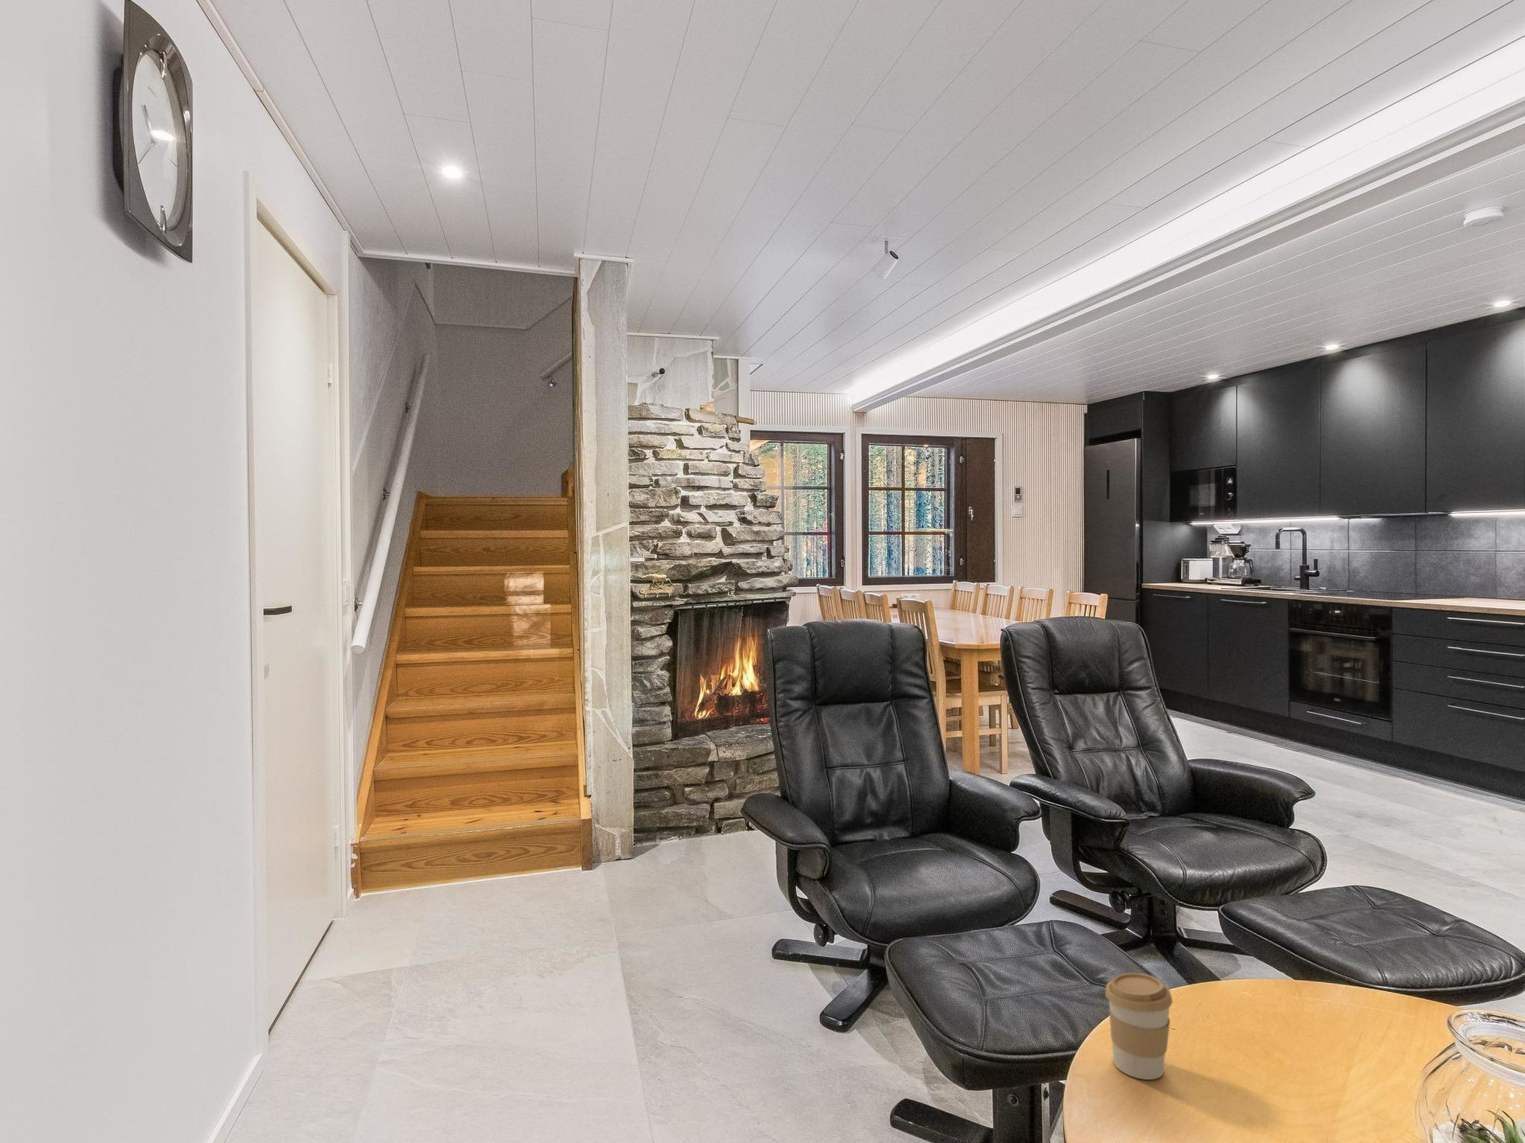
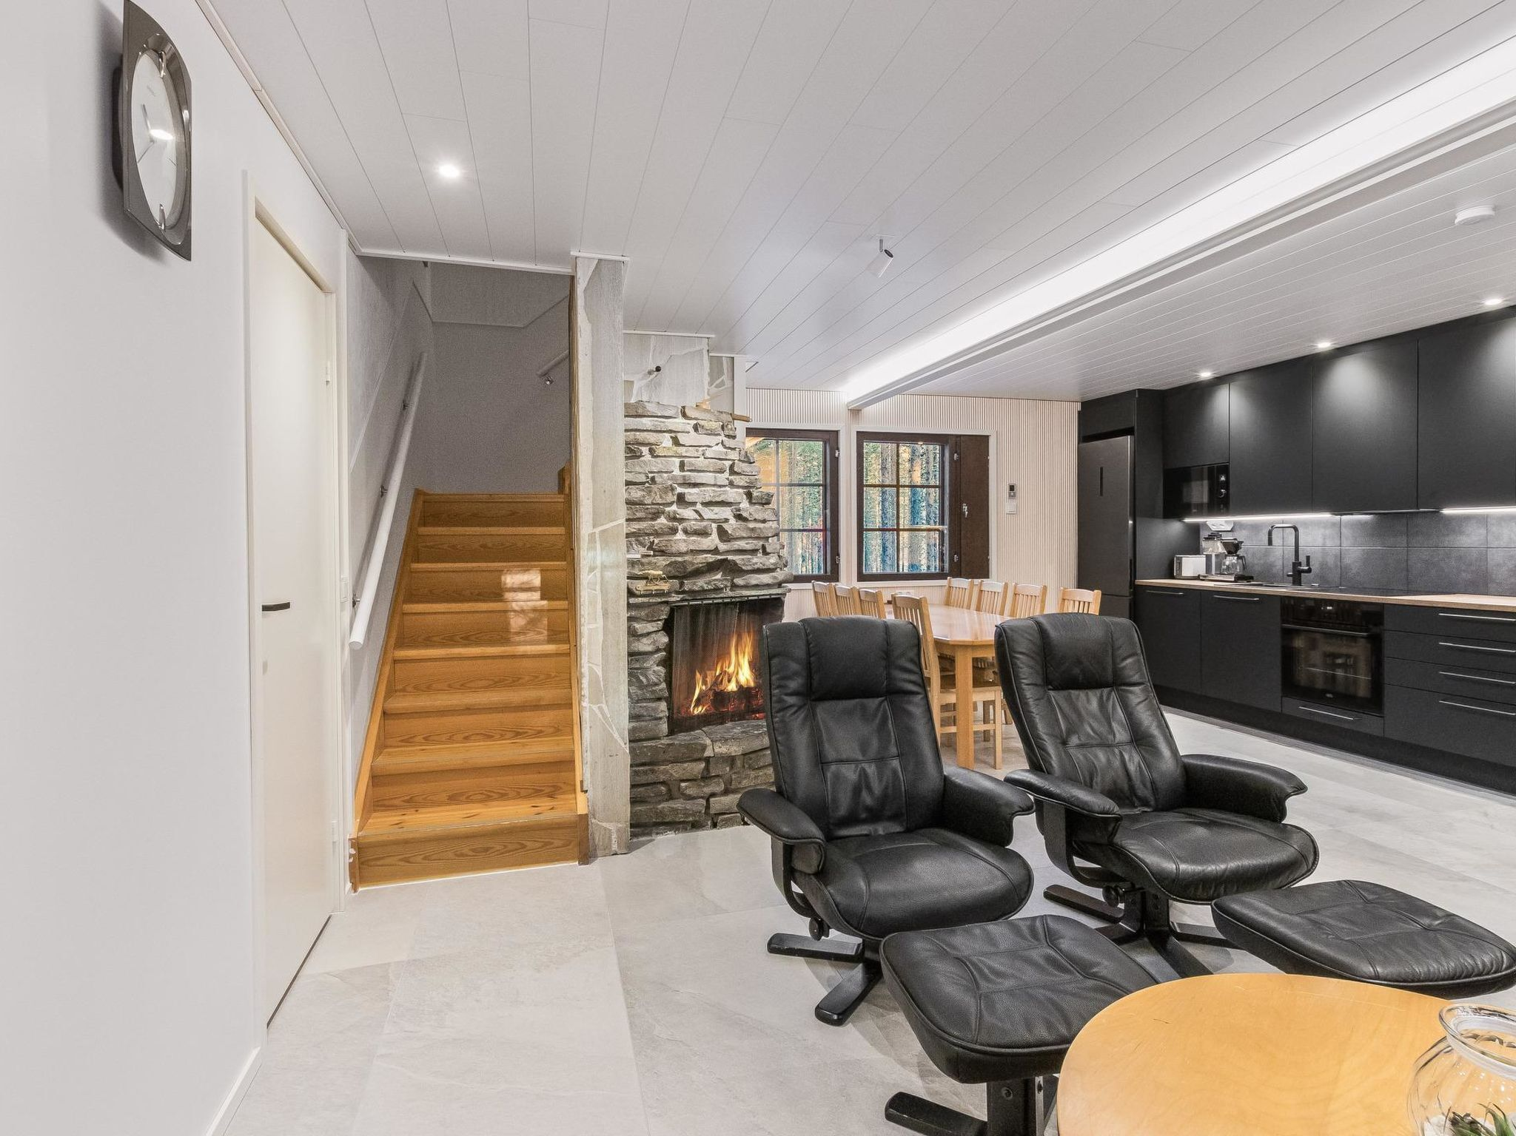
- coffee cup [1105,973,1173,1081]
